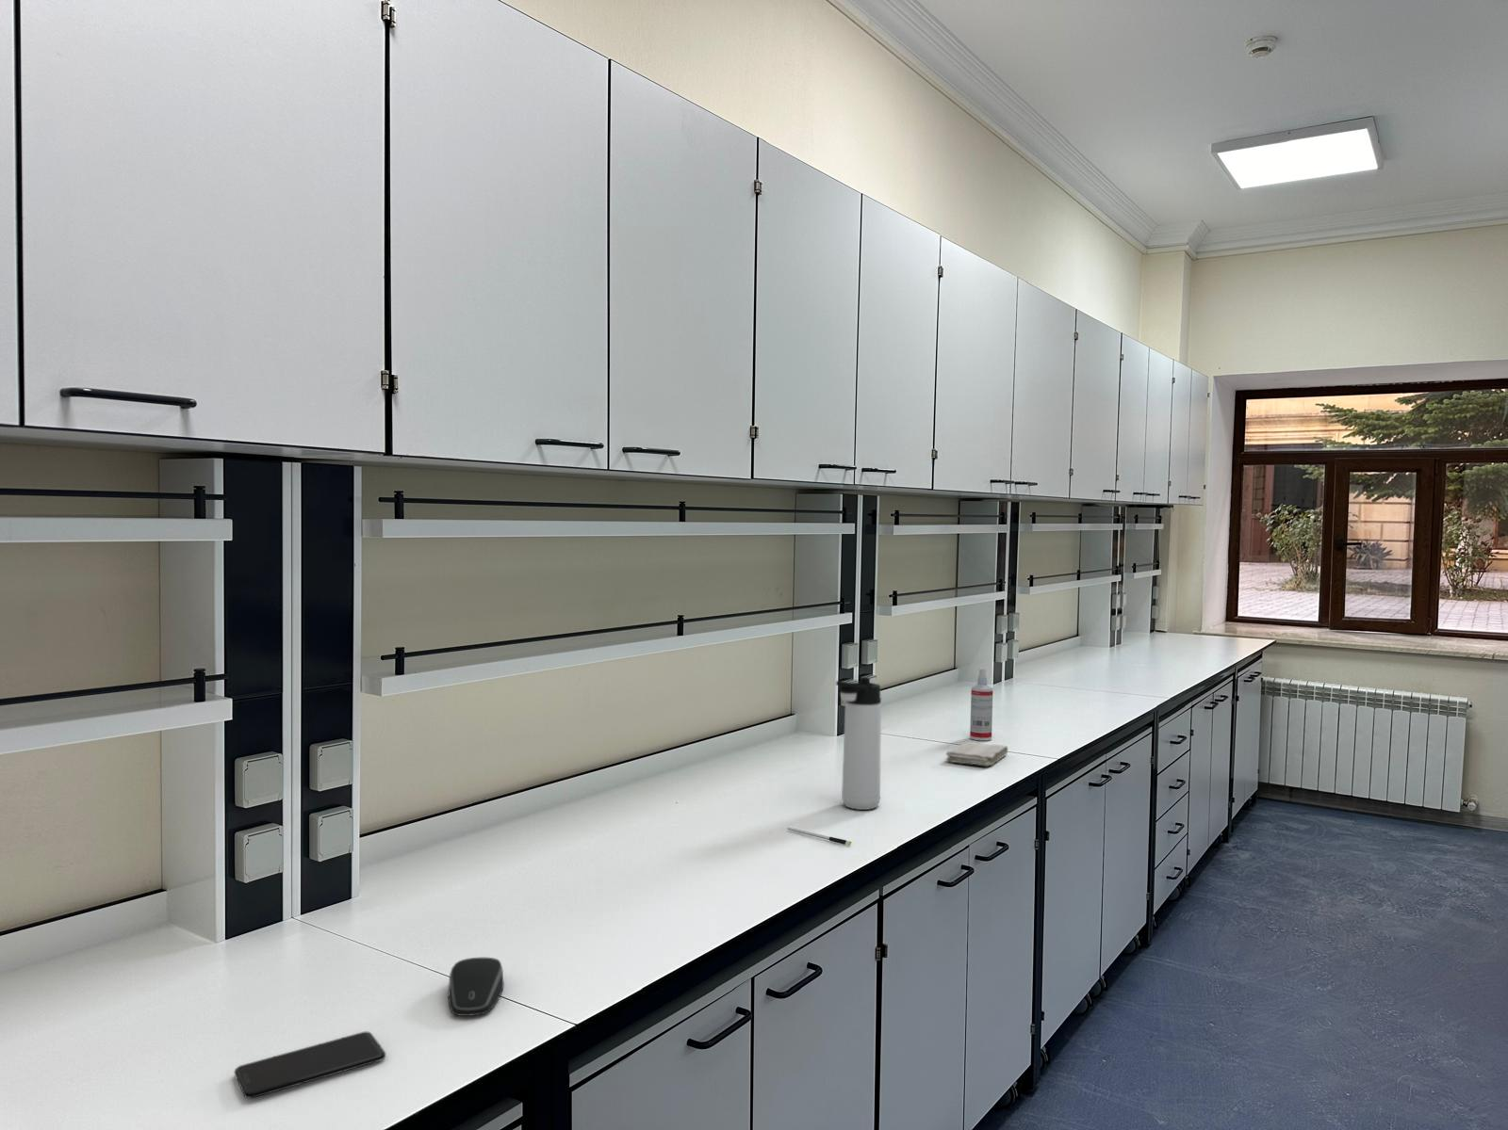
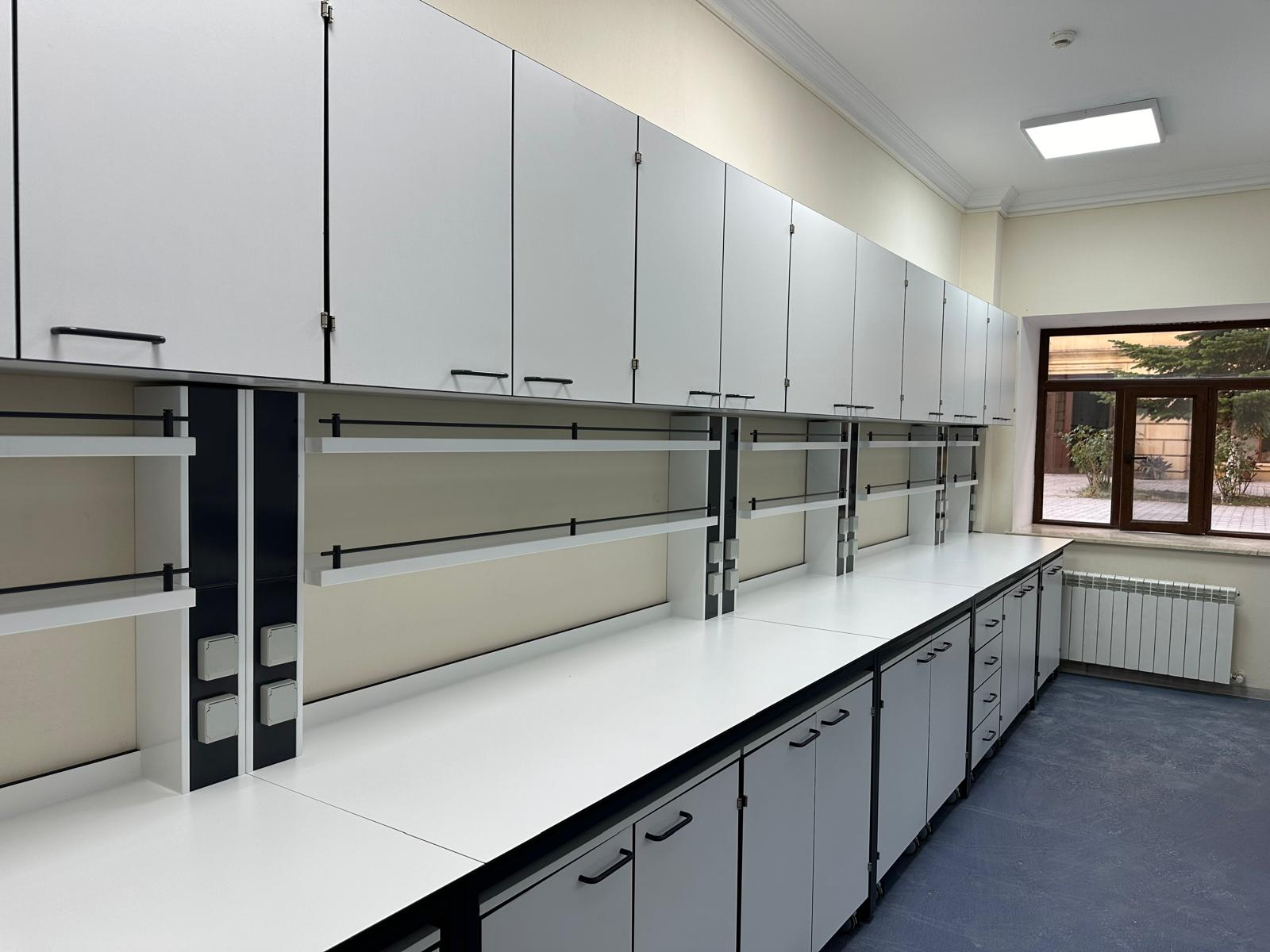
- computer mouse [446,957,505,1017]
- washcloth [945,741,1008,768]
- thermos bottle [835,677,882,811]
- smartphone [234,1030,386,1099]
- pen [786,826,853,846]
- spray bottle [969,667,994,741]
